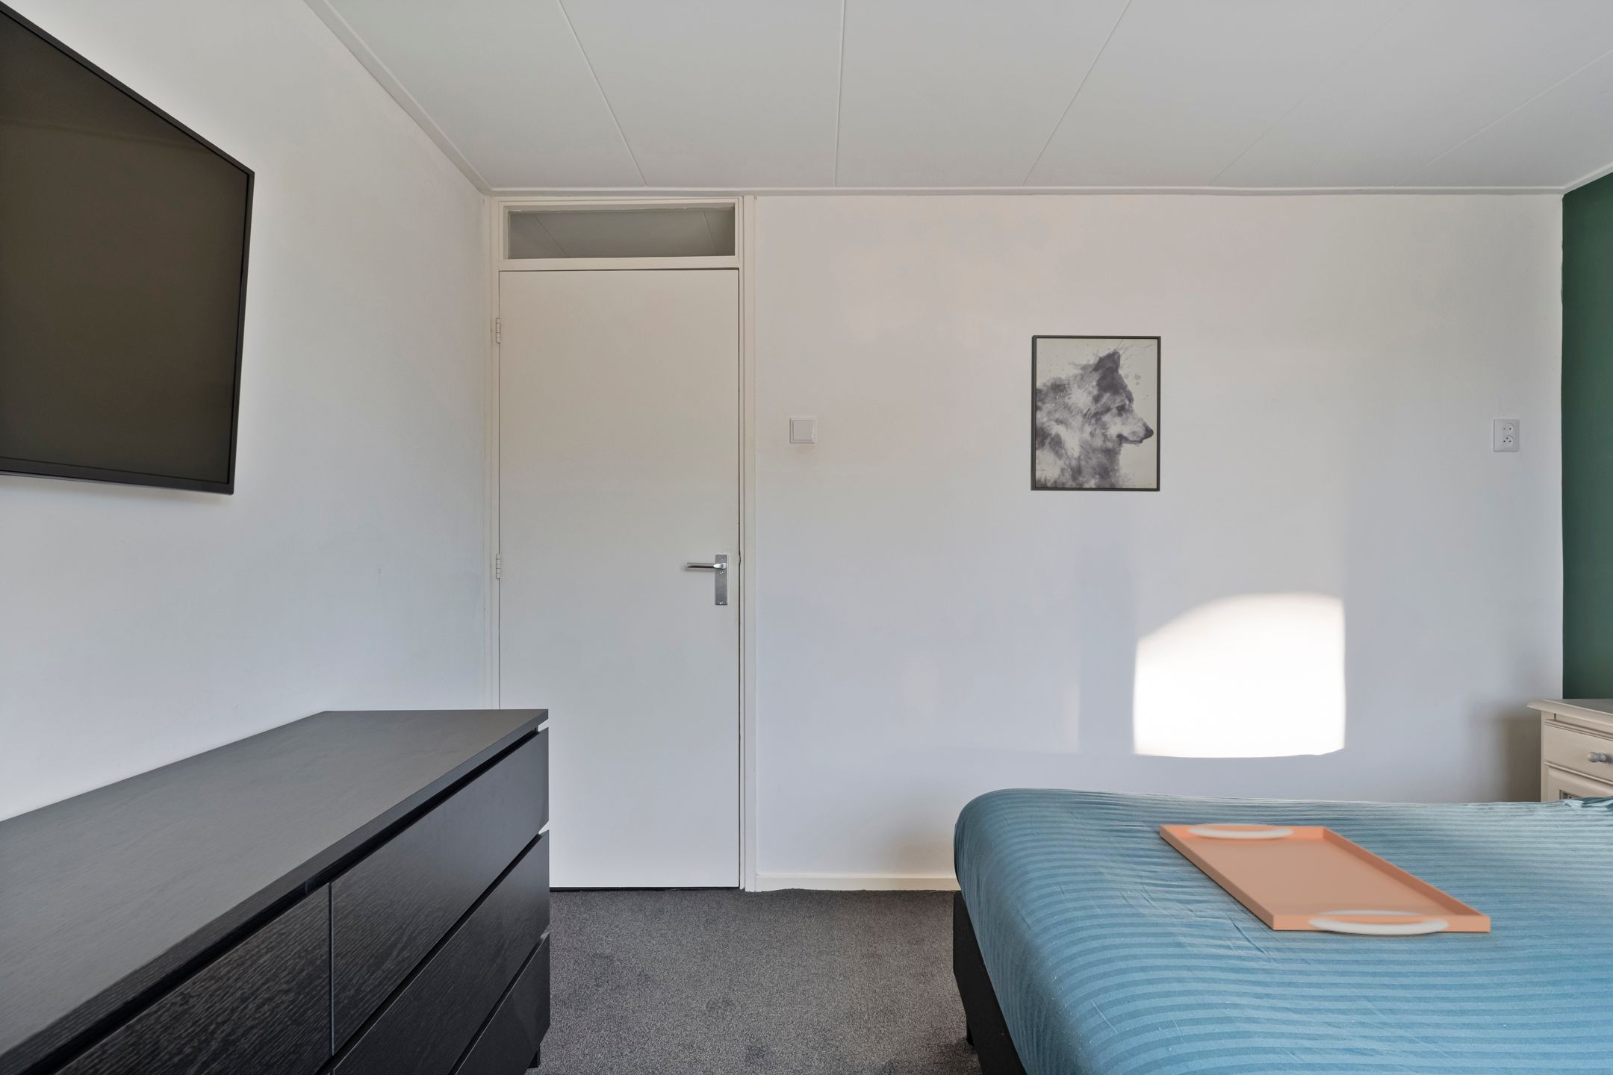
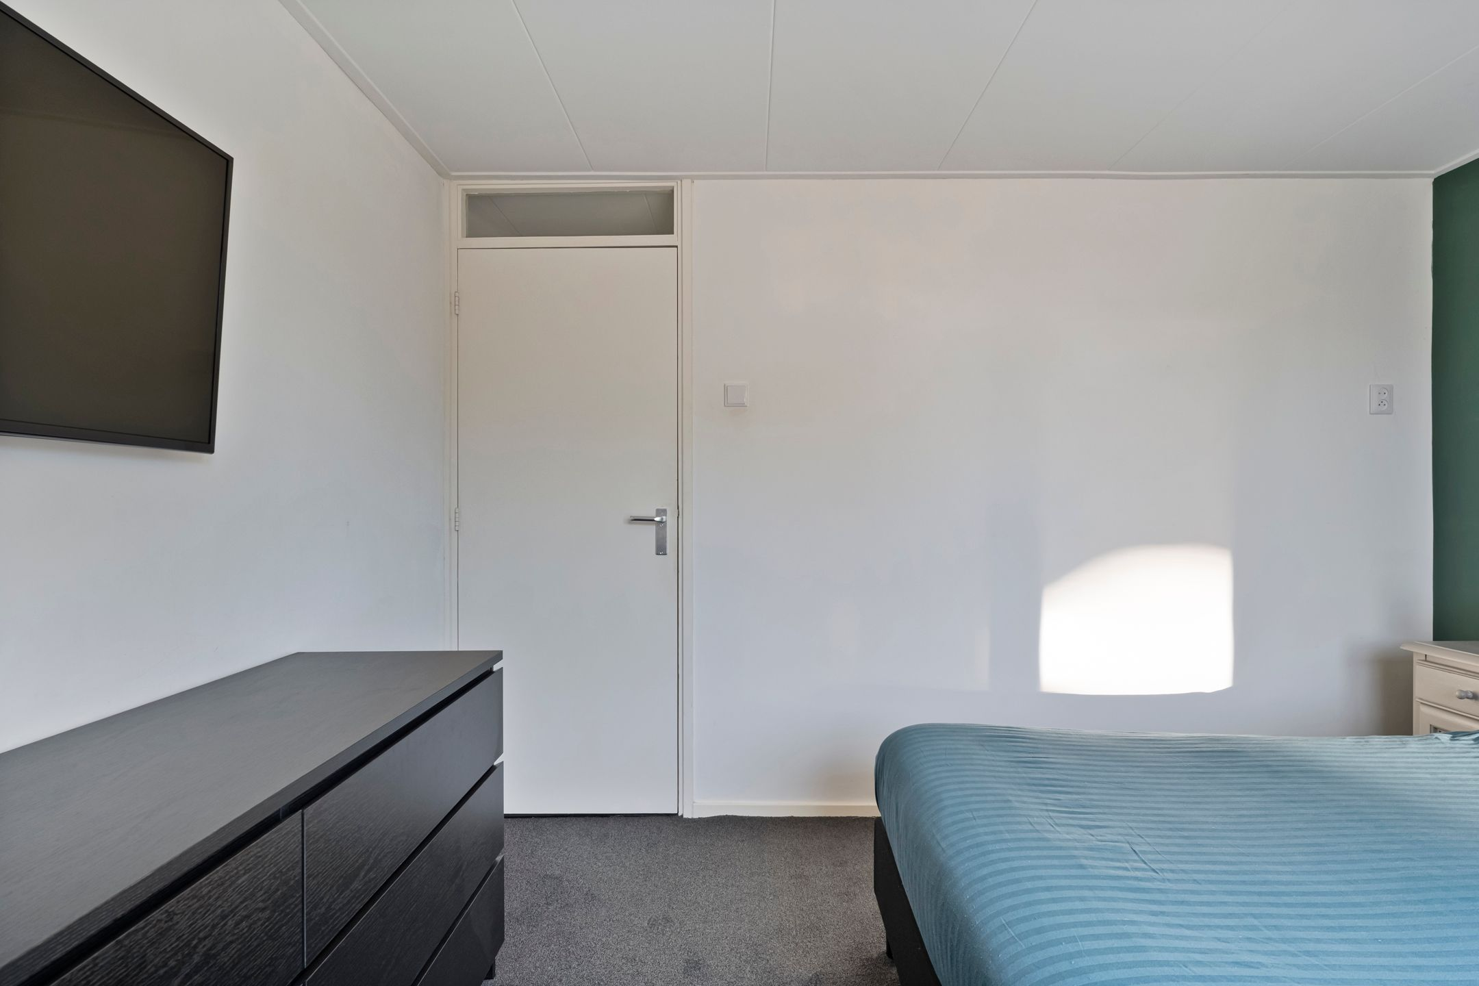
- serving tray [1159,823,1492,936]
- wall art [1030,335,1162,493]
